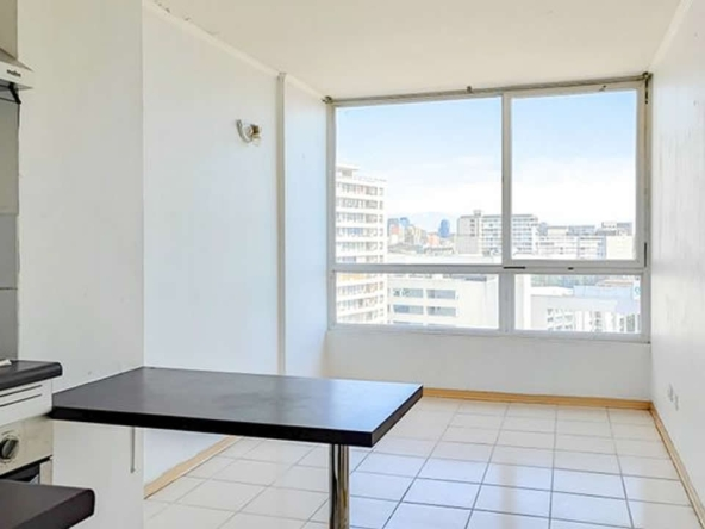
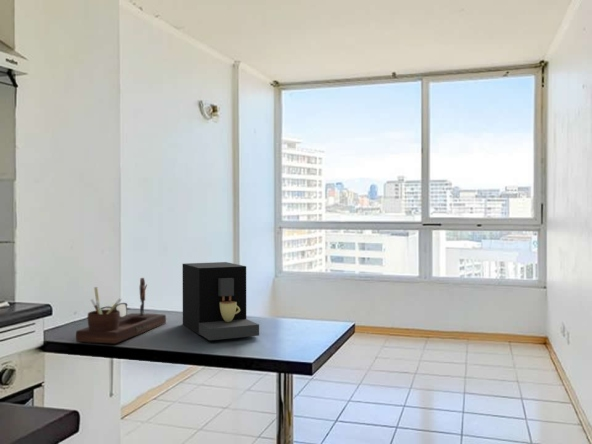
+ desk organizer [75,277,167,345]
+ coffee maker [182,261,260,341]
